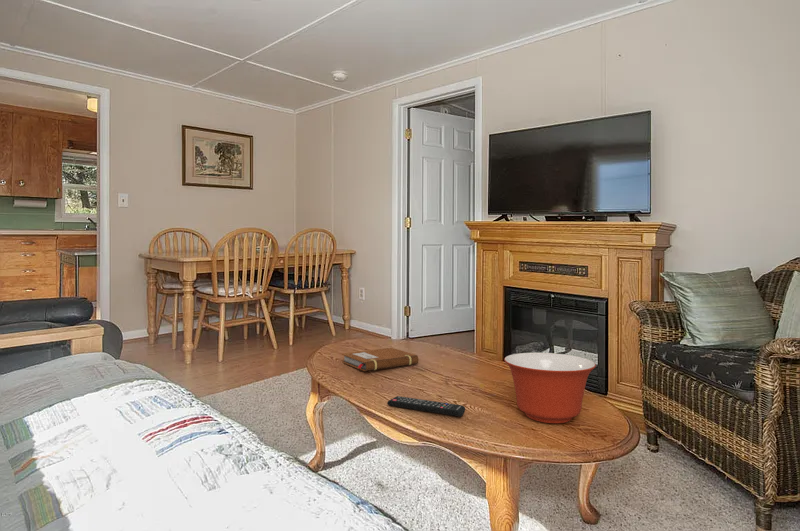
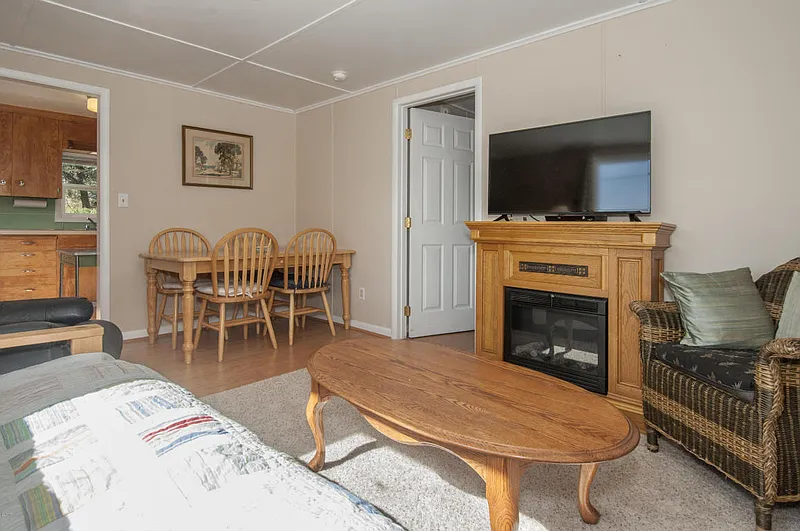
- notebook [341,347,419,372]
- remote control [386,395,466,417]
- mixing bowl [503,352,597,424]
